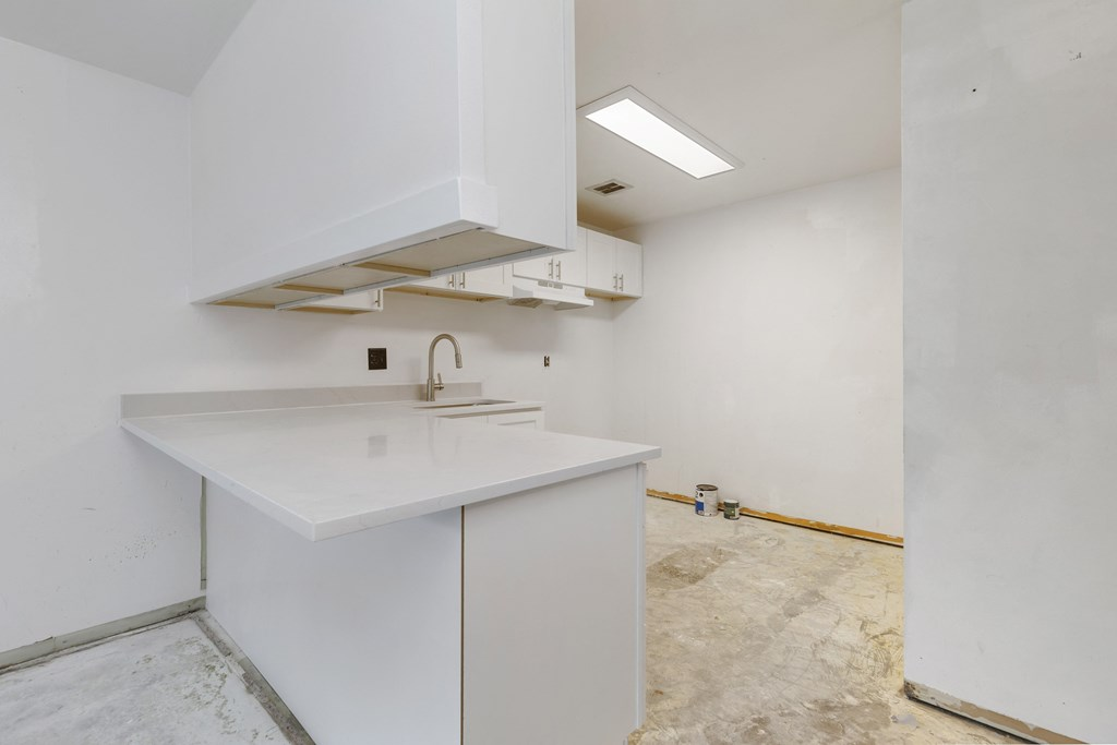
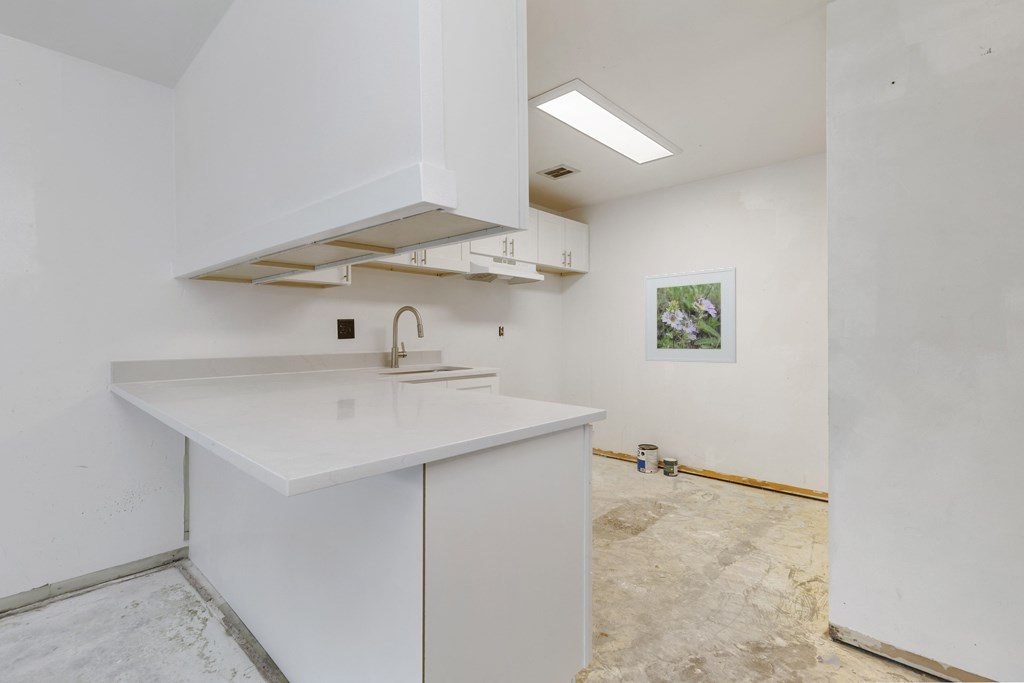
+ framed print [644,266,737,364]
